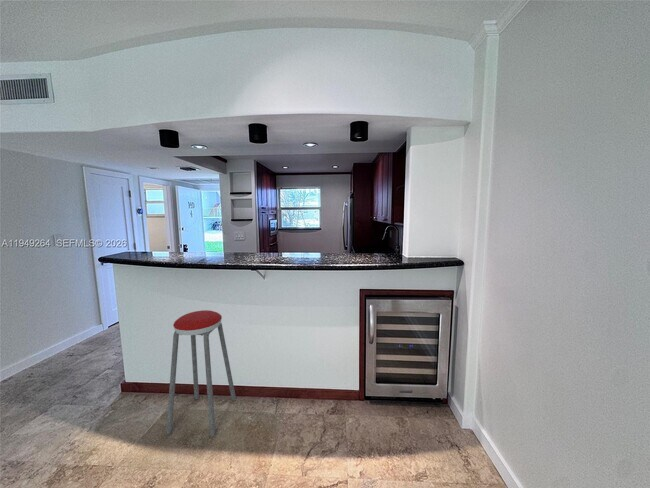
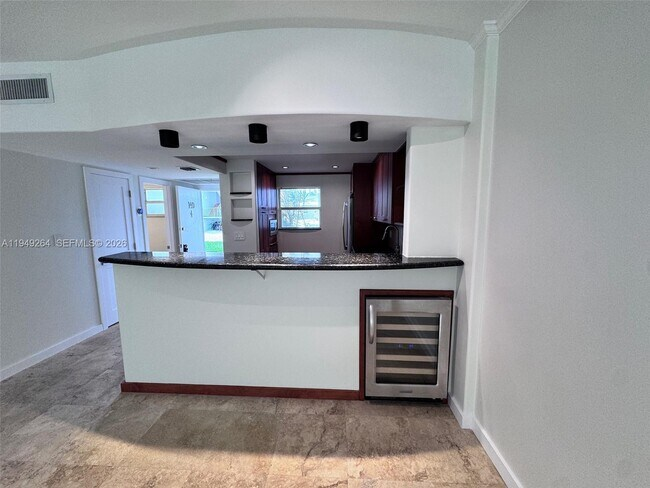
- music stool [165,309,237,438]
